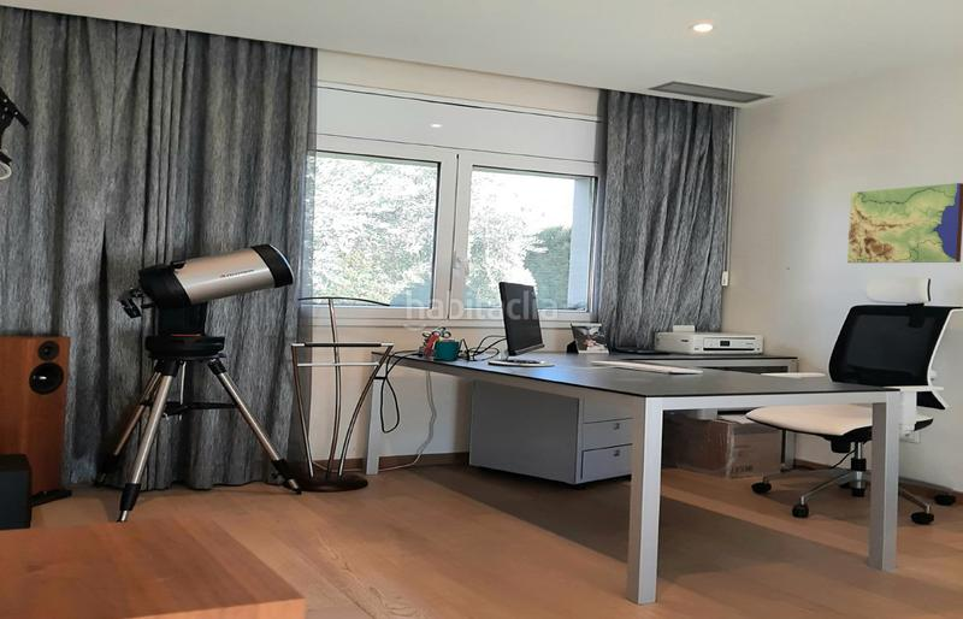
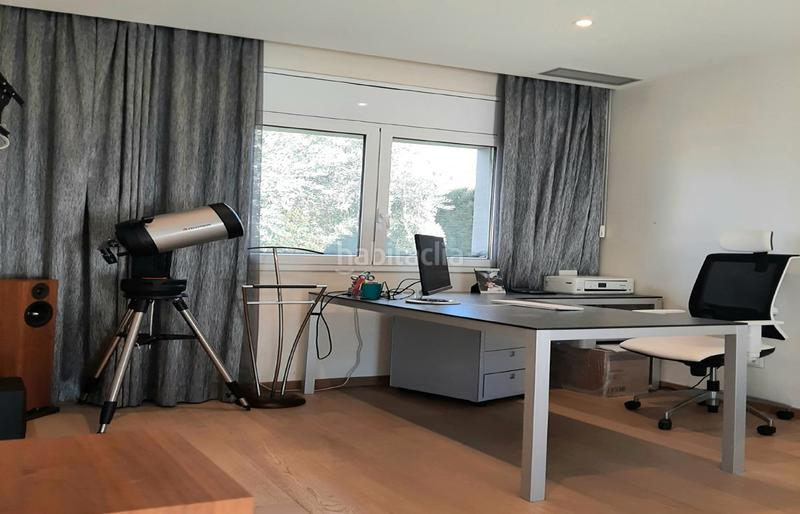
- topographic map [846,182,963,264]
